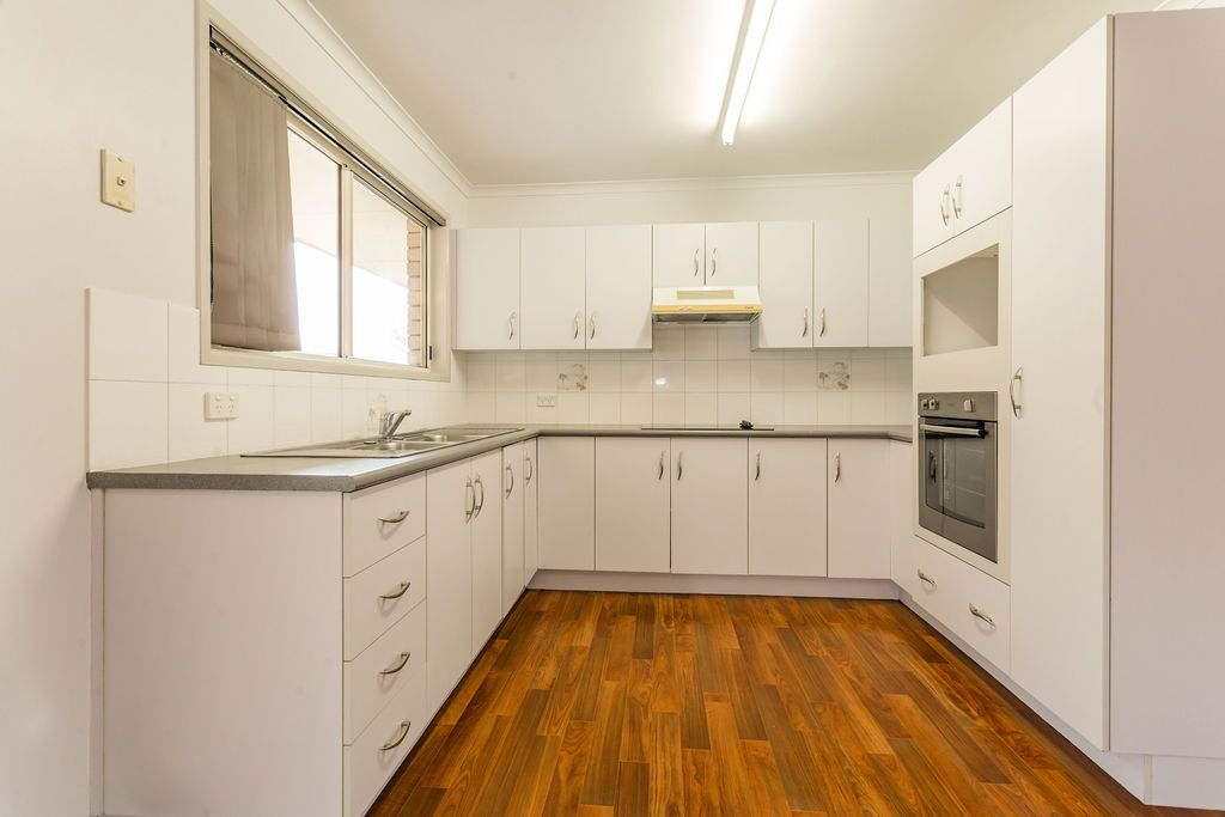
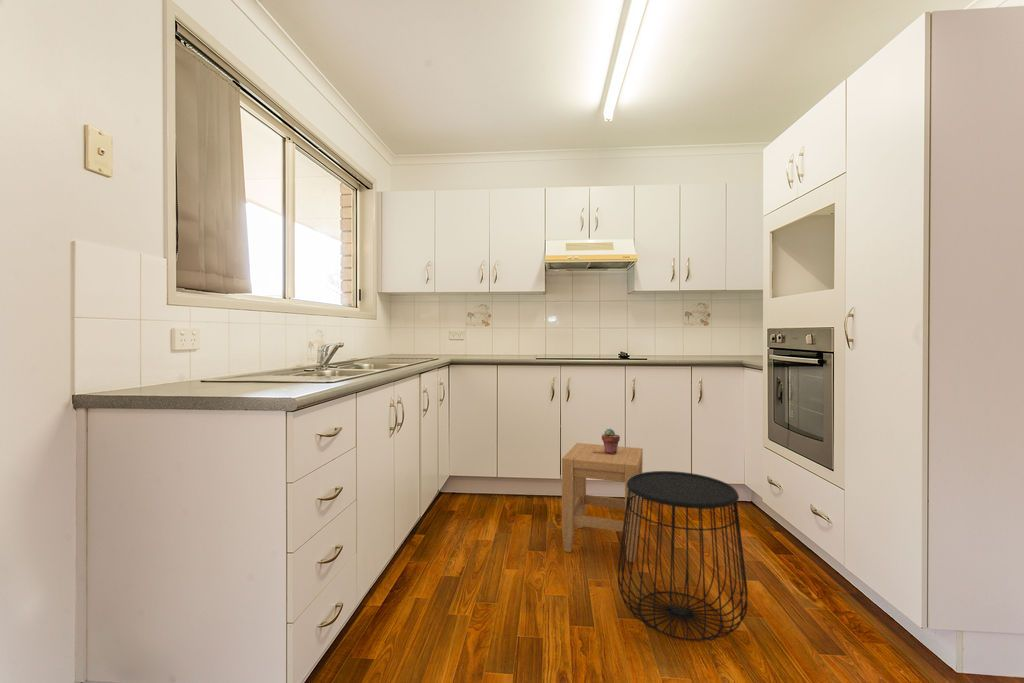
+ stool [561,442,644,564]
+ side table [617,470,749,643]
+ potted succulent [601,428,621,454]
